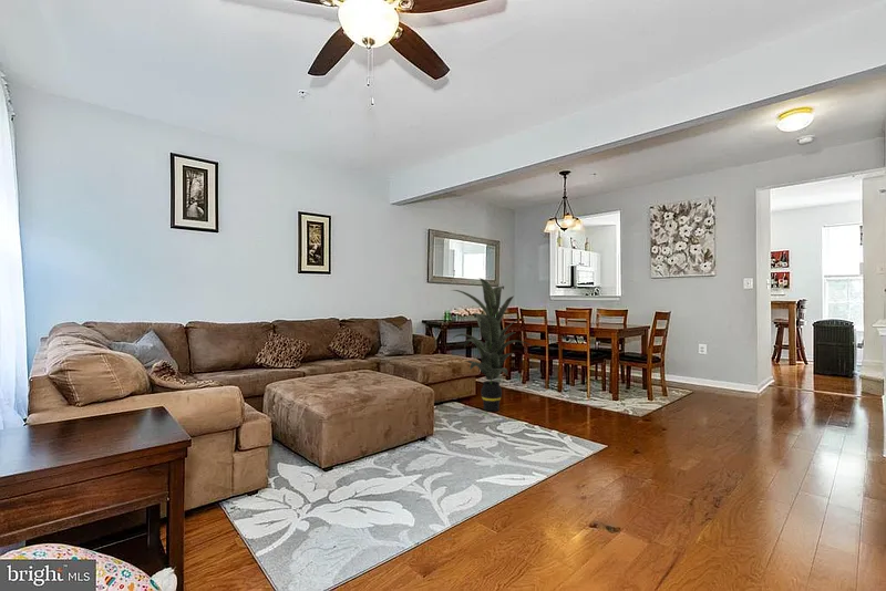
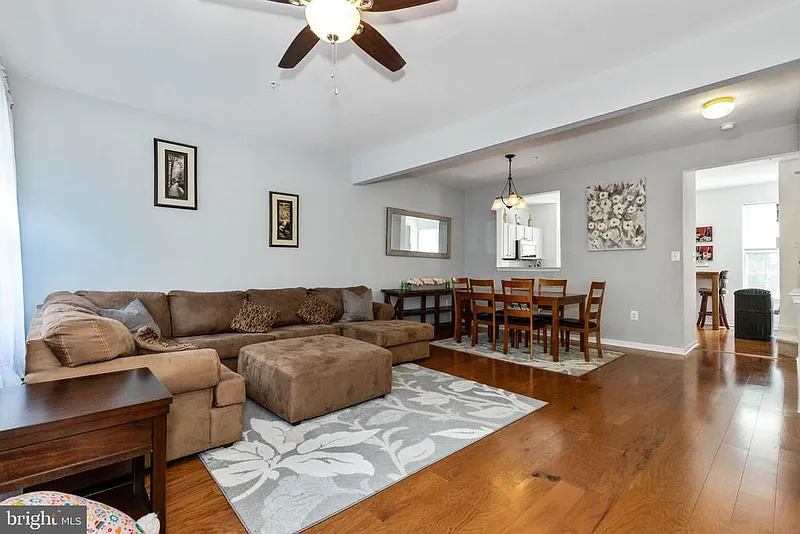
- indoor plant [449,277,530,412]
